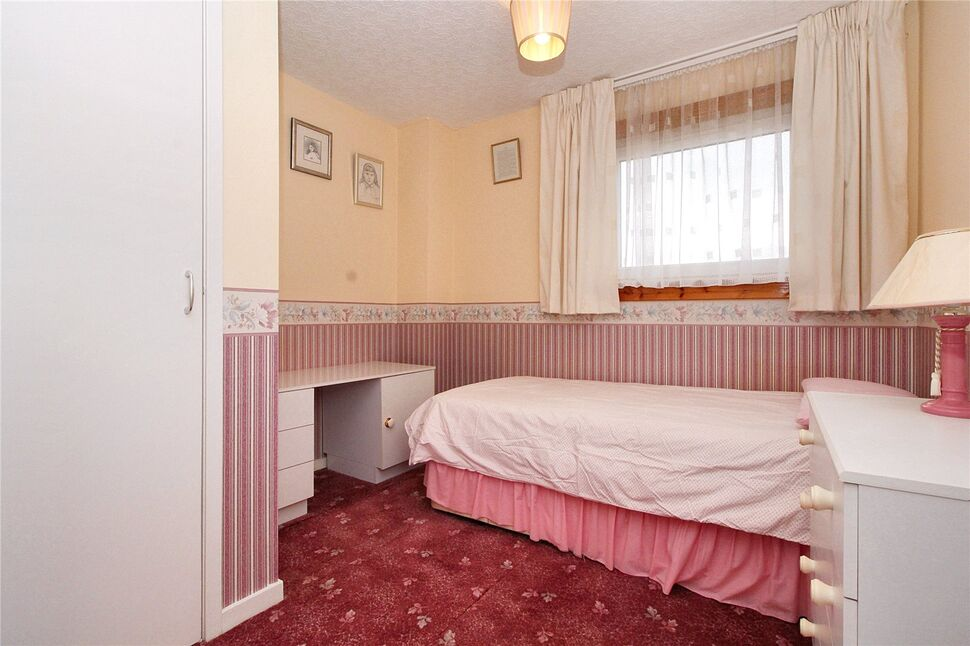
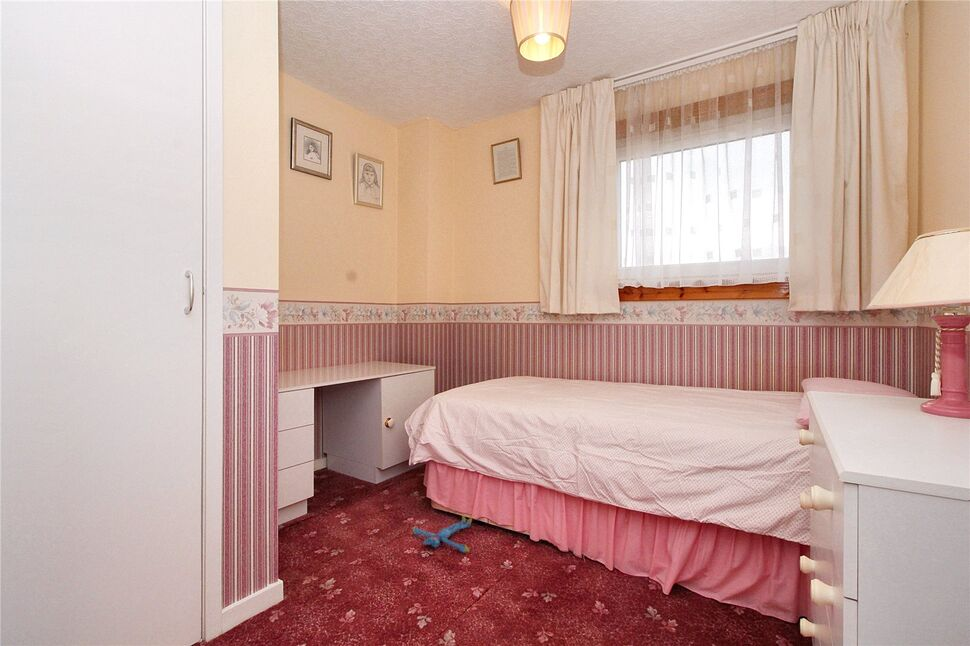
+ plush toy [411,515,473,554]
